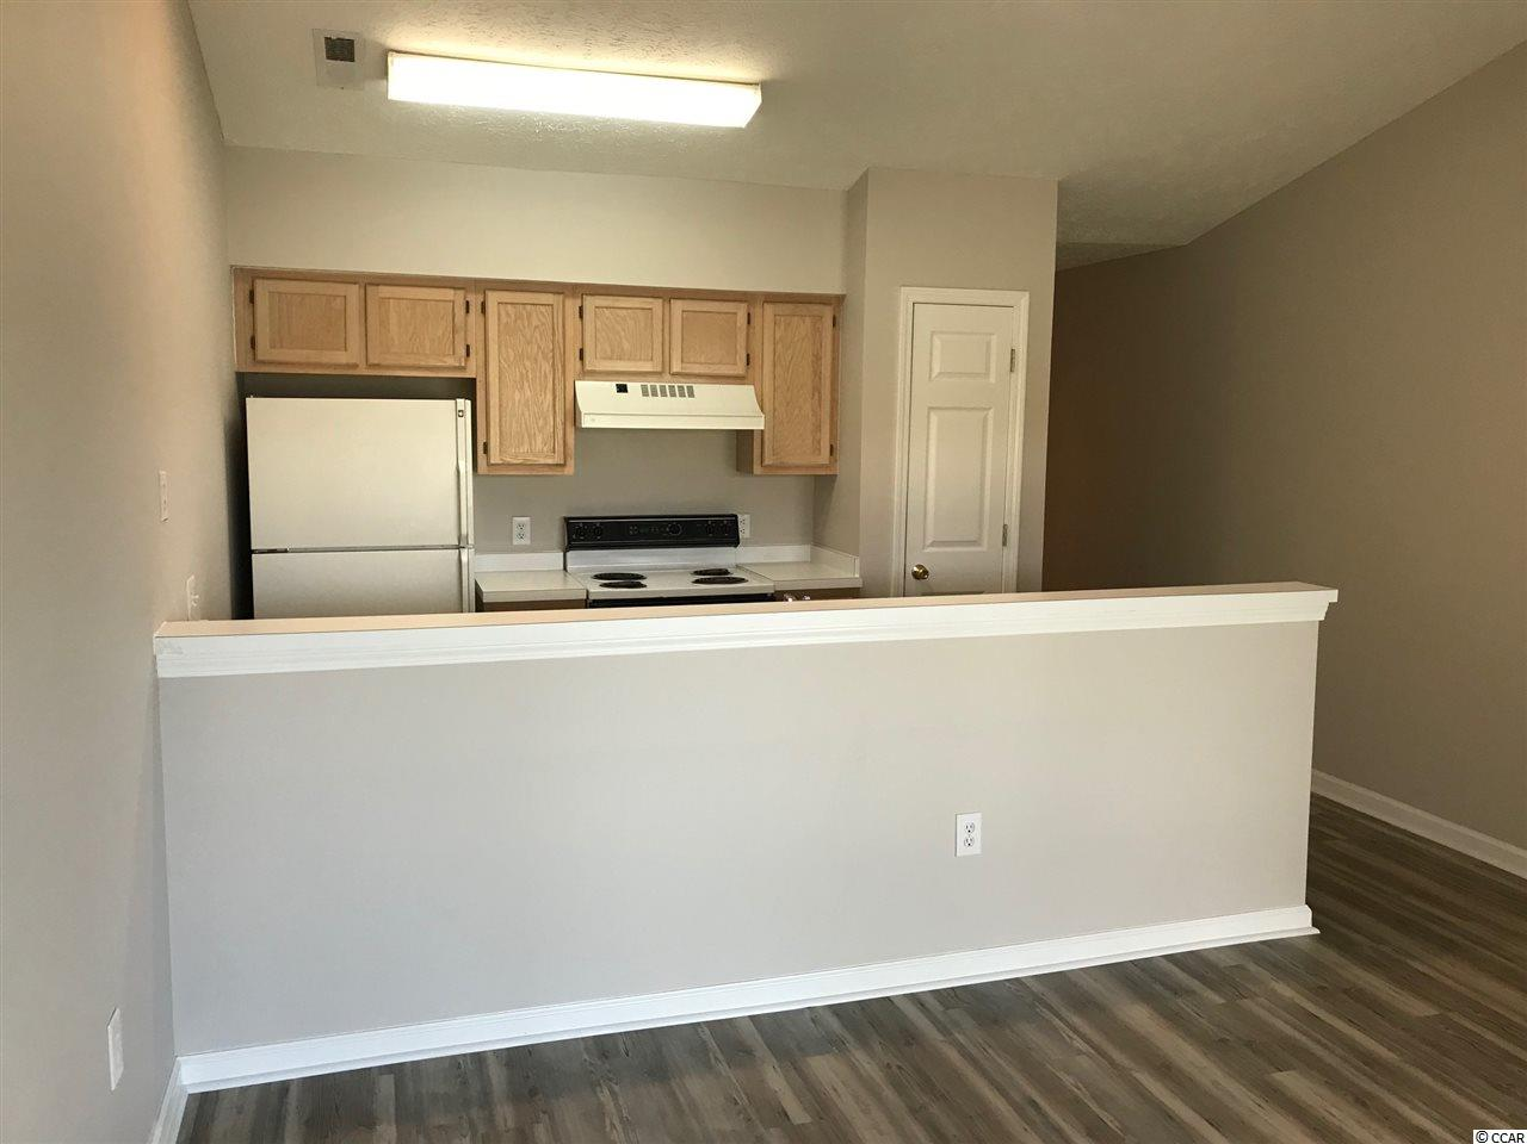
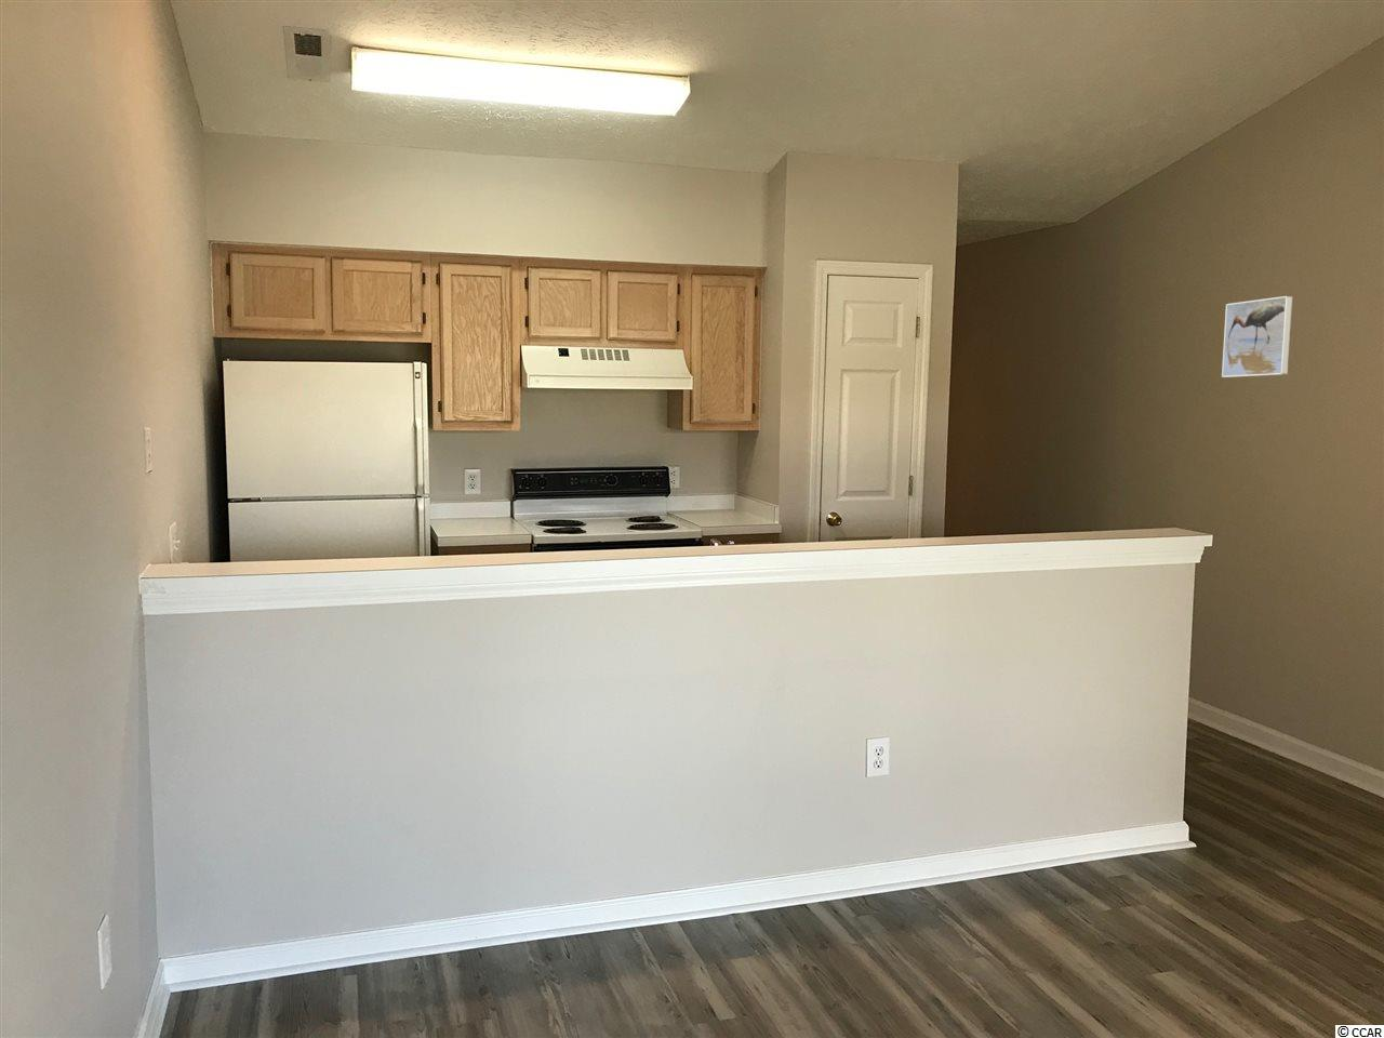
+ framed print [1221,295,1295,378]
